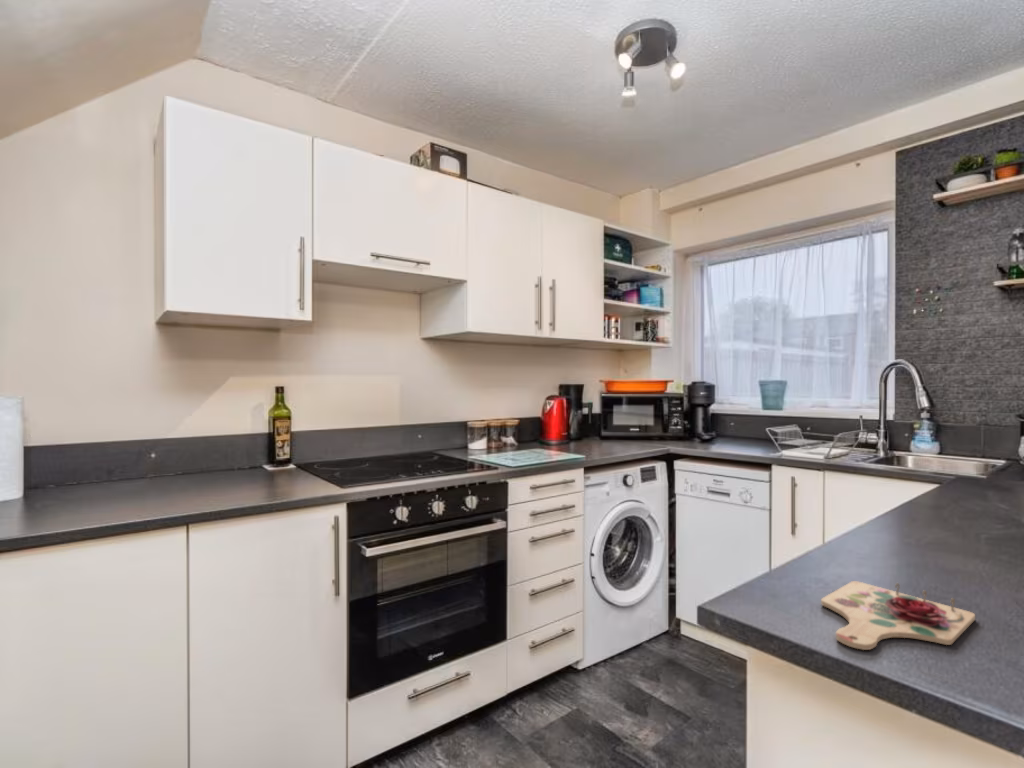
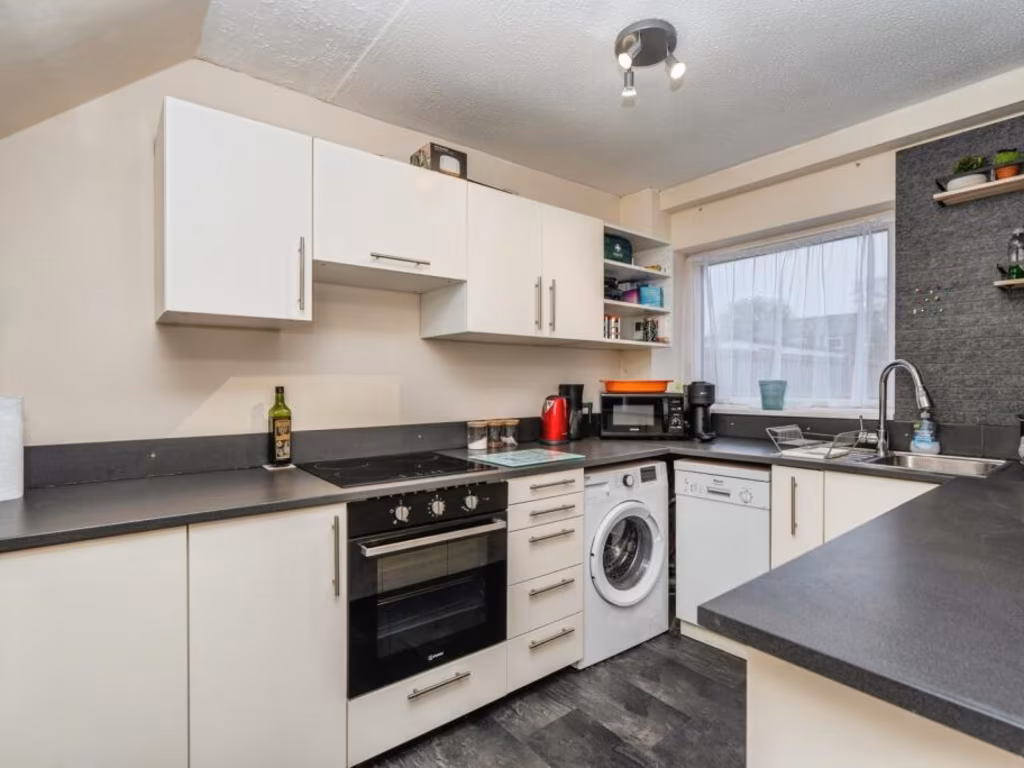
- cutting board [820,580,976,651]
